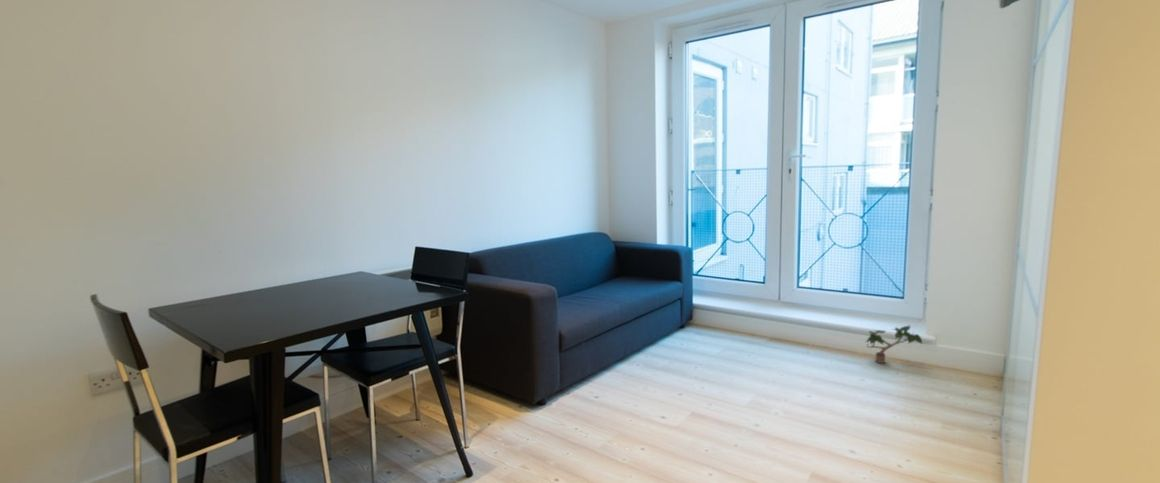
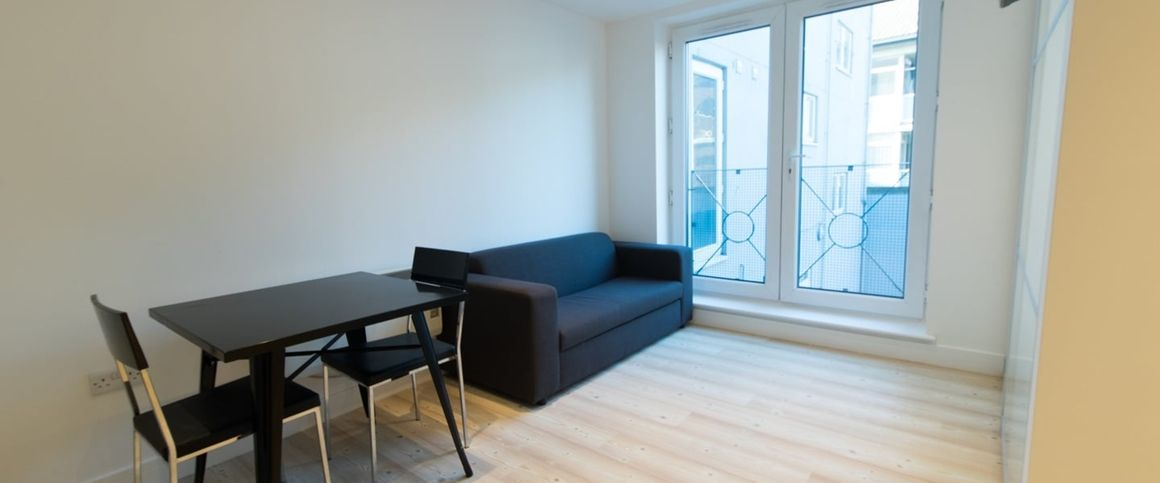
- potted plant [865,324,923,364]
